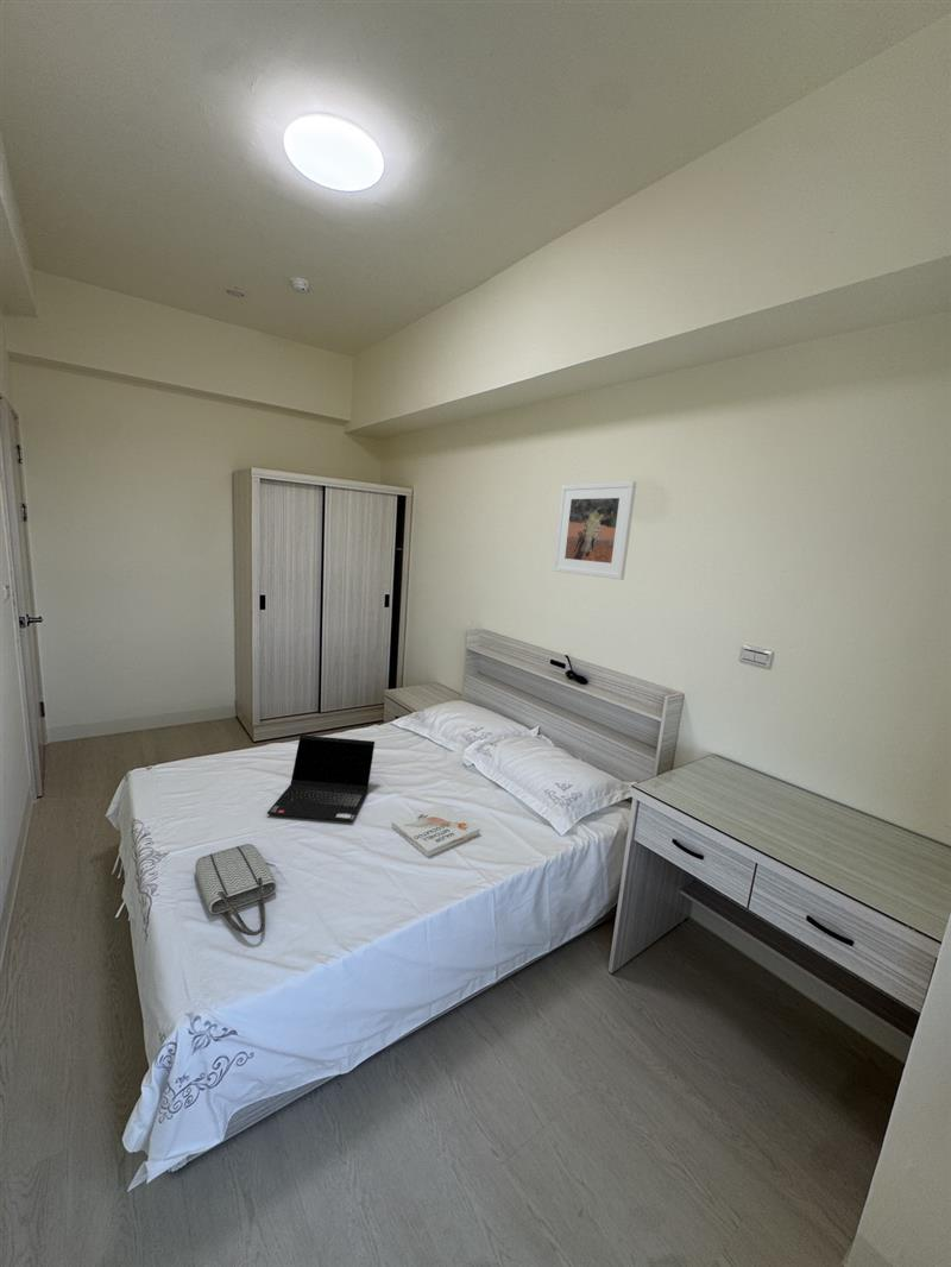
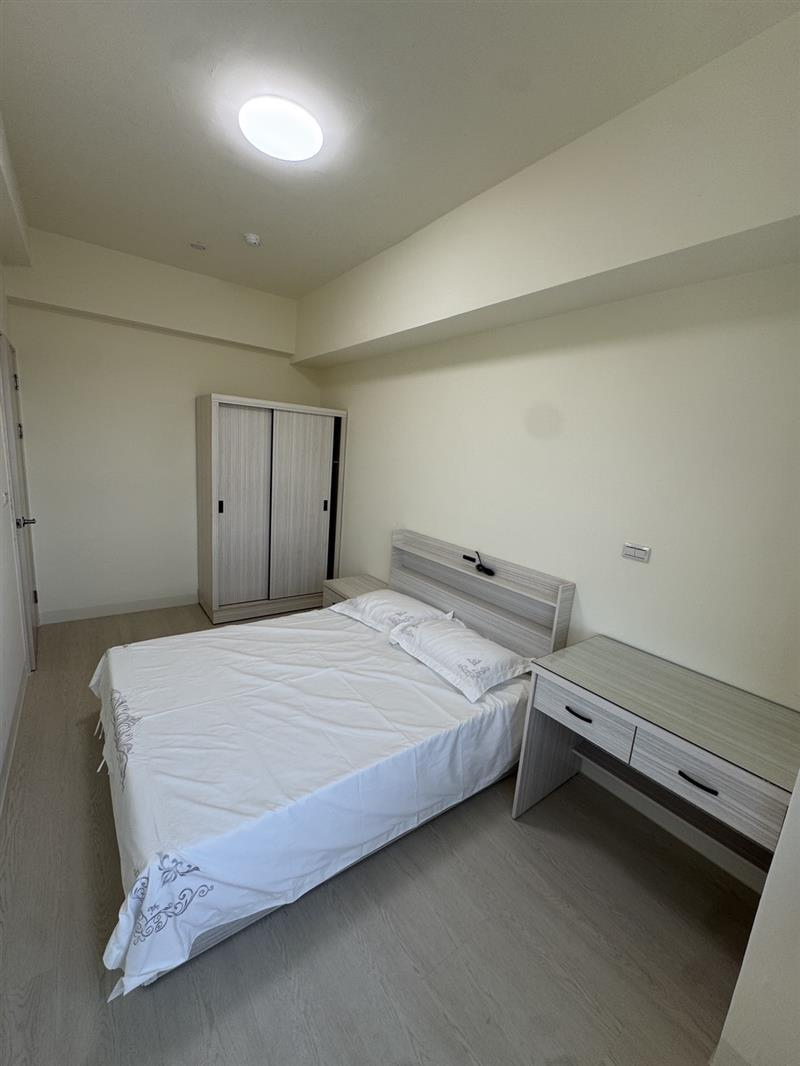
- laptop computer [266,733,376,822]
- book [391,802,481,858]
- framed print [552,480,637,581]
- tote bag [194,843,278,937]
